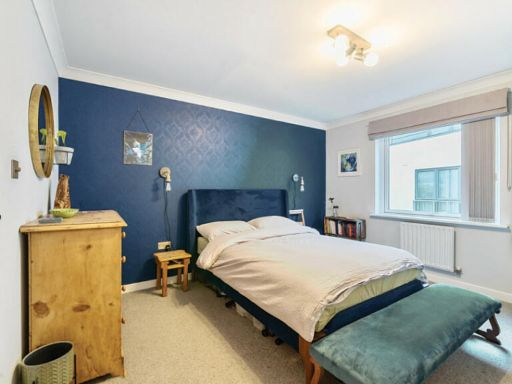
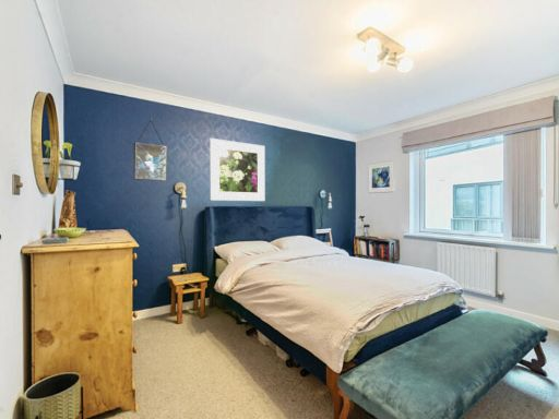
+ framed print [210,137,266,202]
